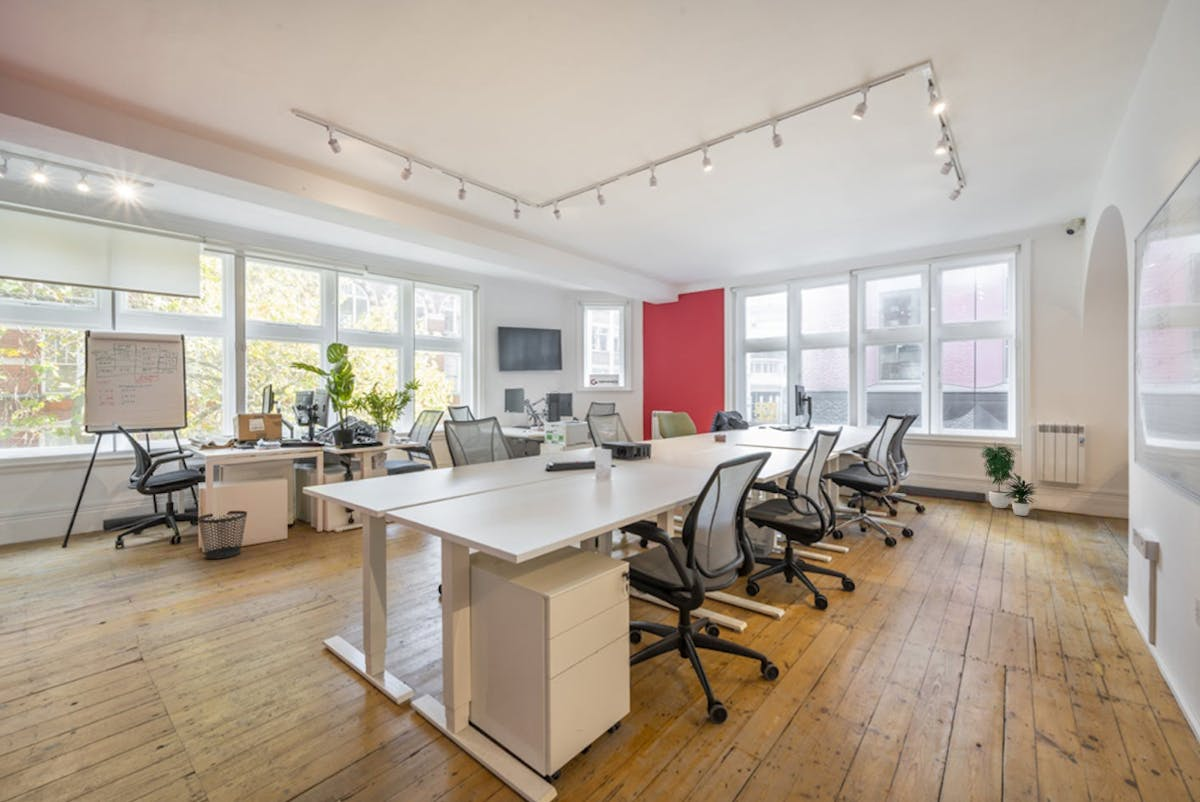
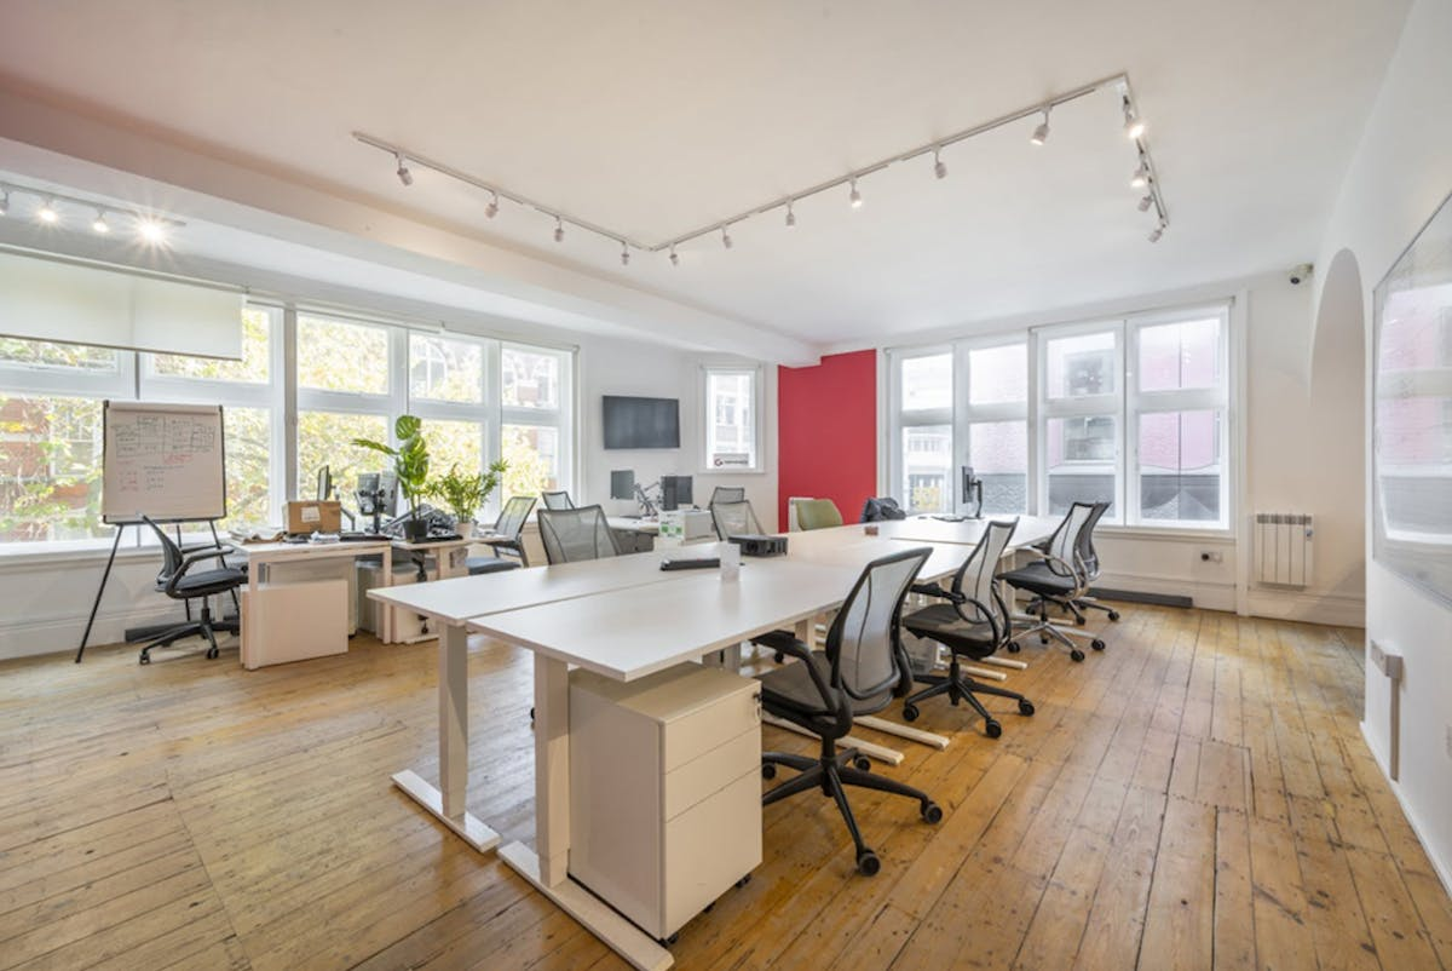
- wastebasket [197,510,248,560]
- potted plant [979,442,1038,517]
